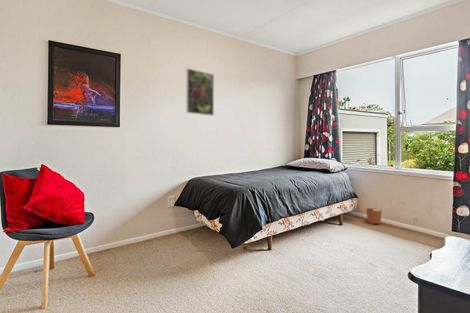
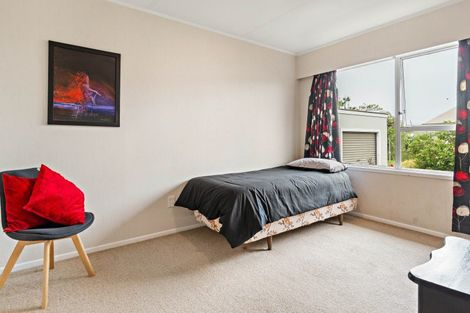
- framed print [185,67,215,117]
- plant pot [365,202,383,225]
